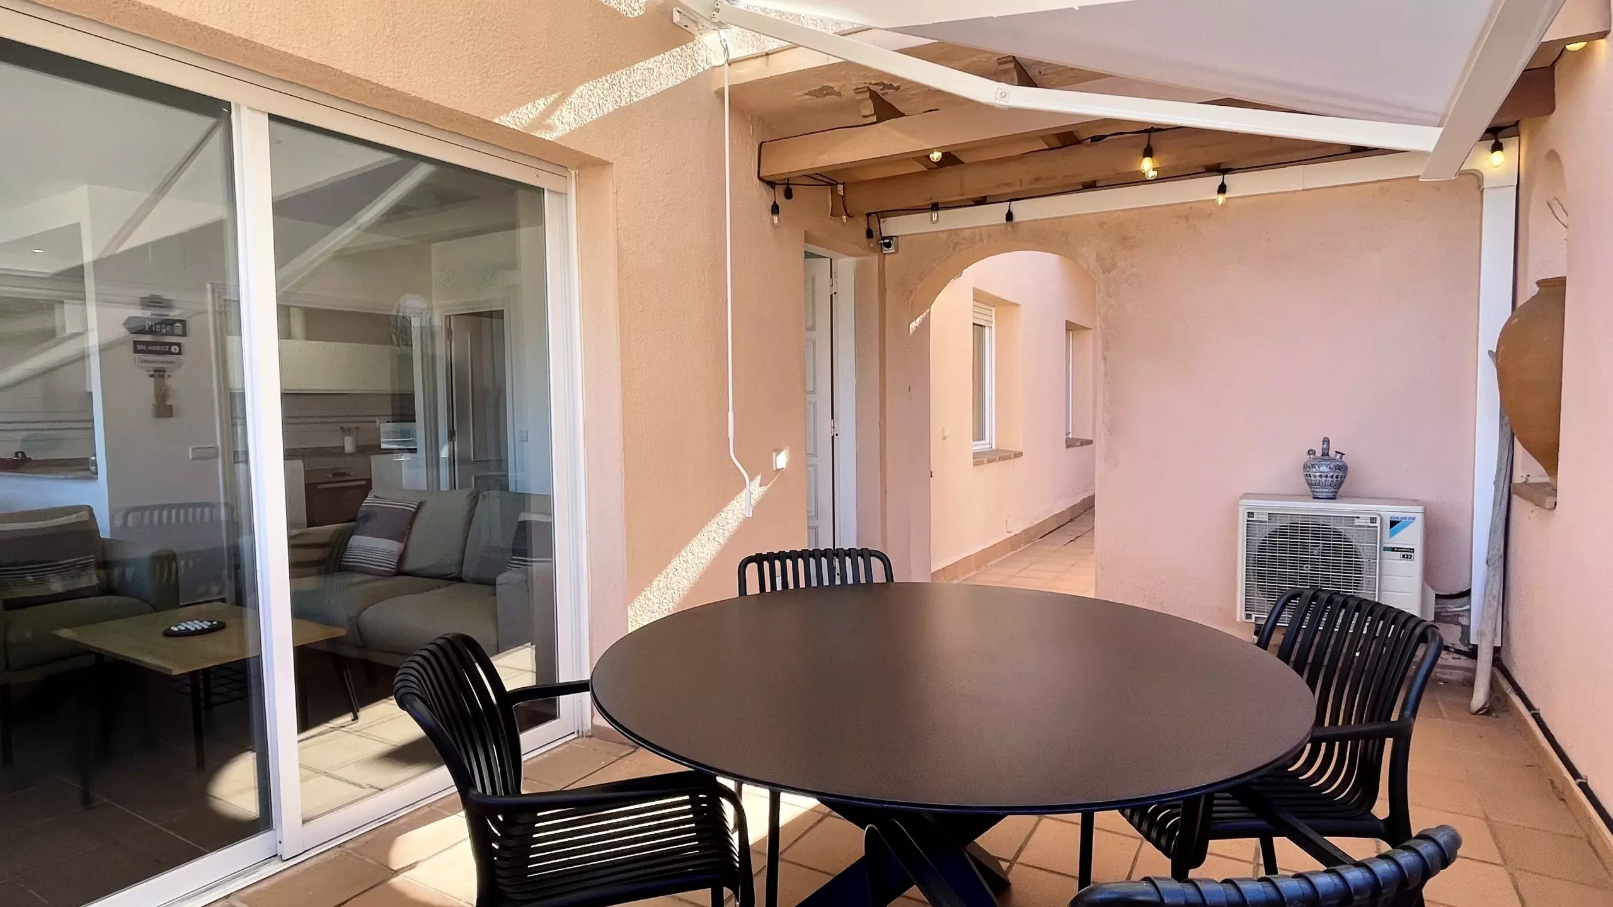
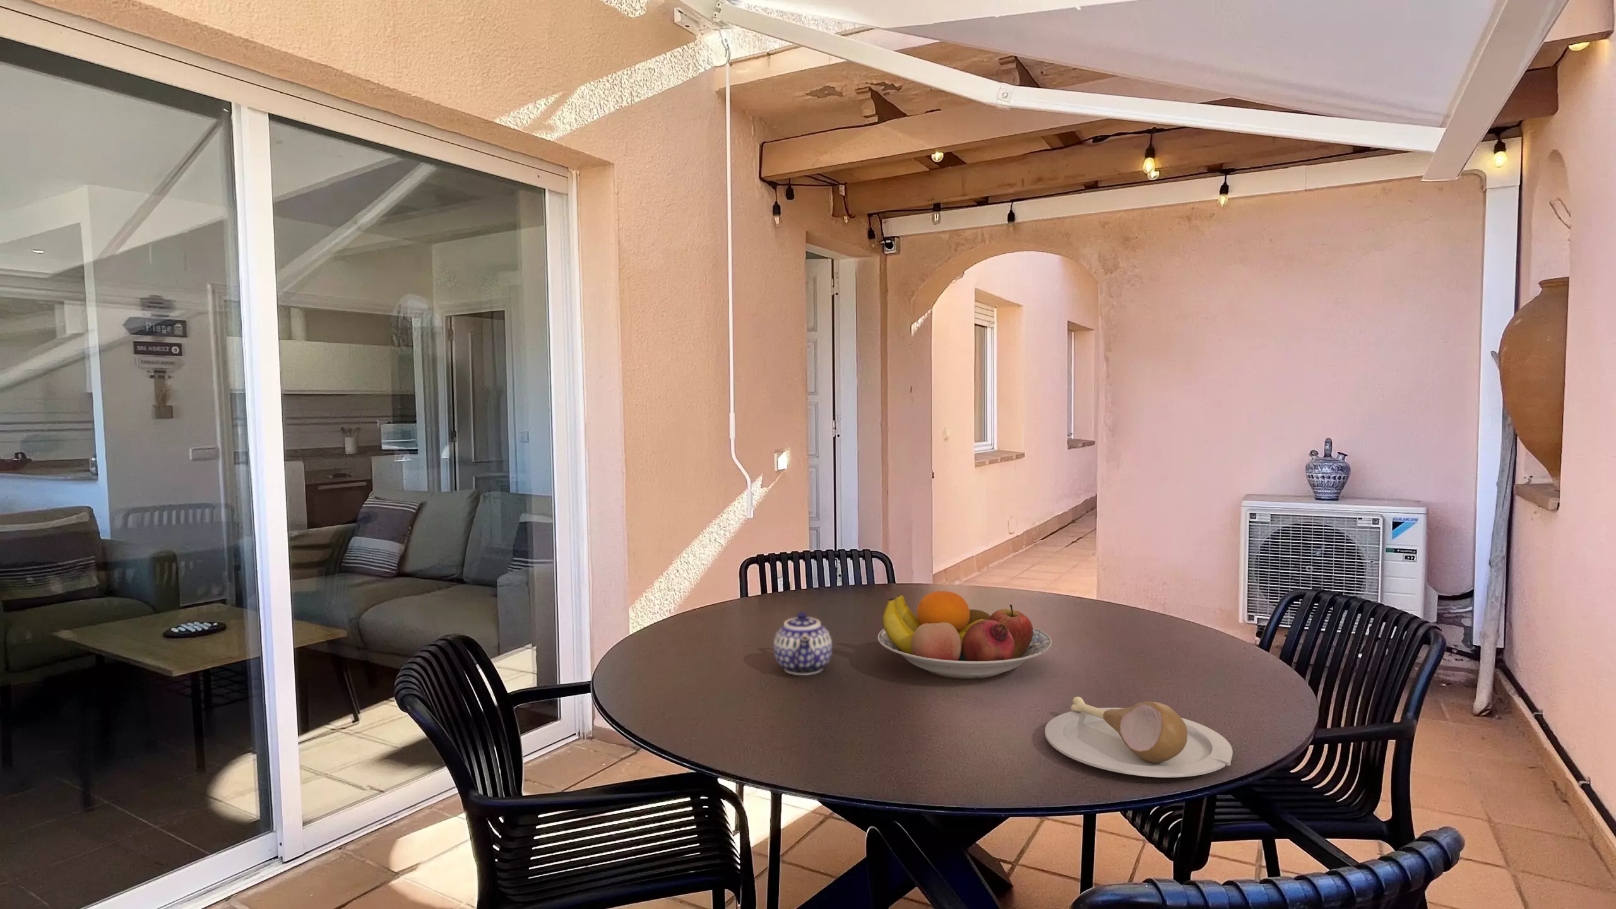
+ plate [1044,696,1233,778]
+ fruit bowl [878,590,1053,679]
+ teapot [772,612,832,676]
